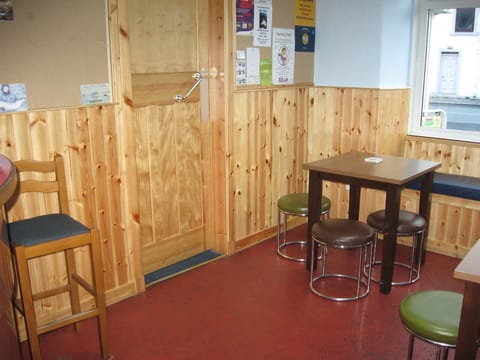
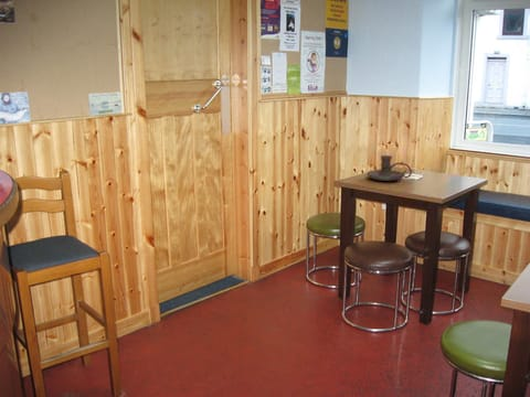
+ candle holder [367,154,413,182]
